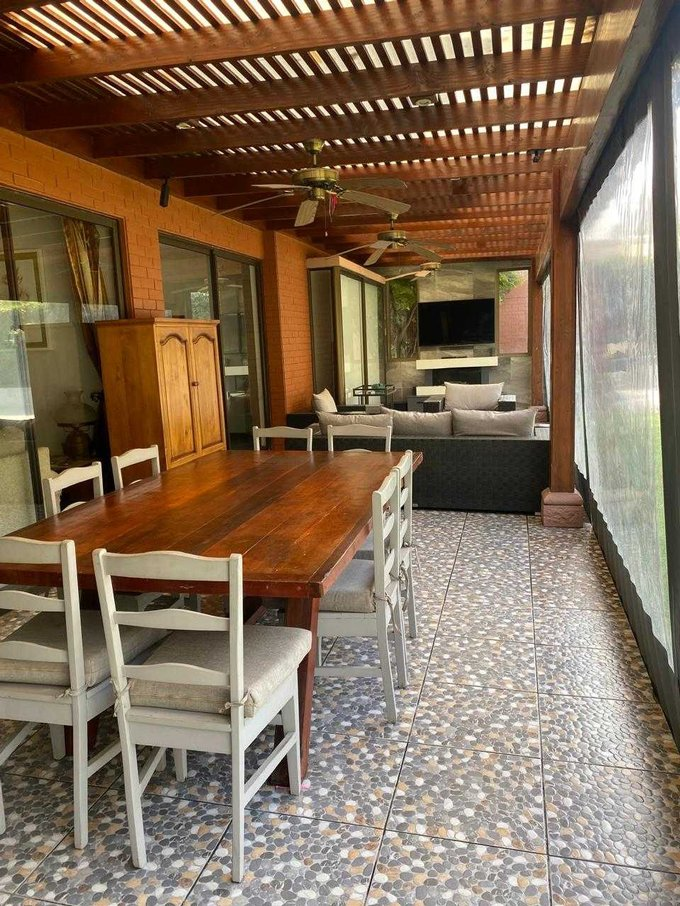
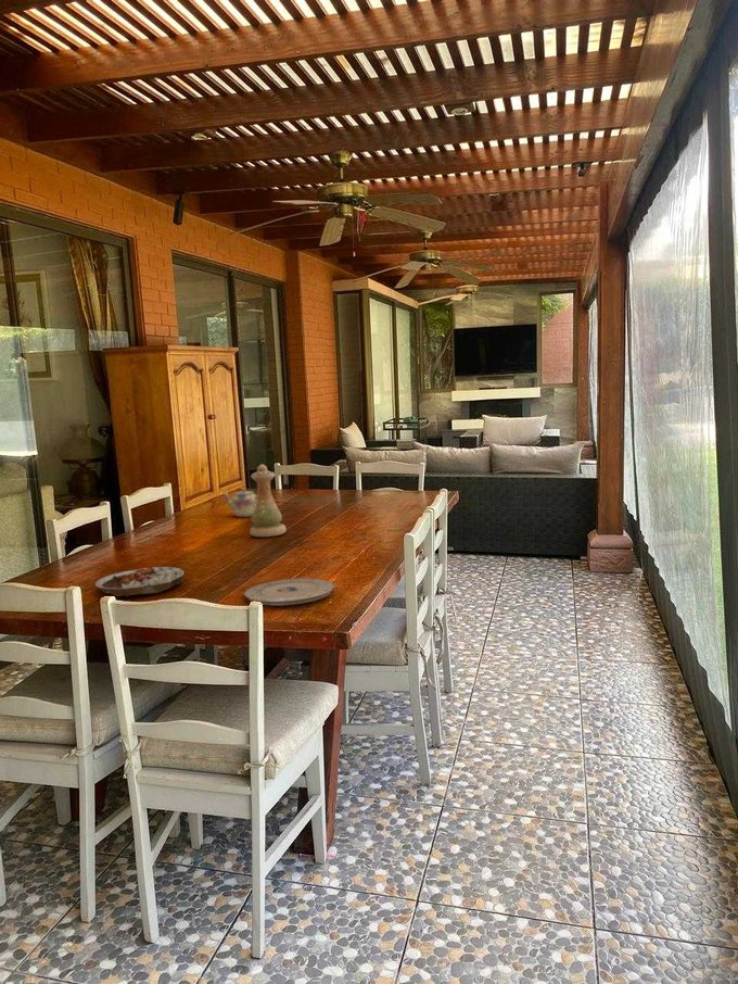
+ plate [94,566,186,597]
+ plate [243,578,336,606]
+ vase [250,463,288,539]
+ teapot [221,488,258,518]
